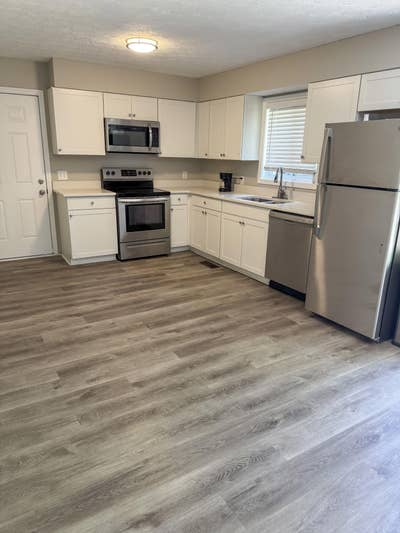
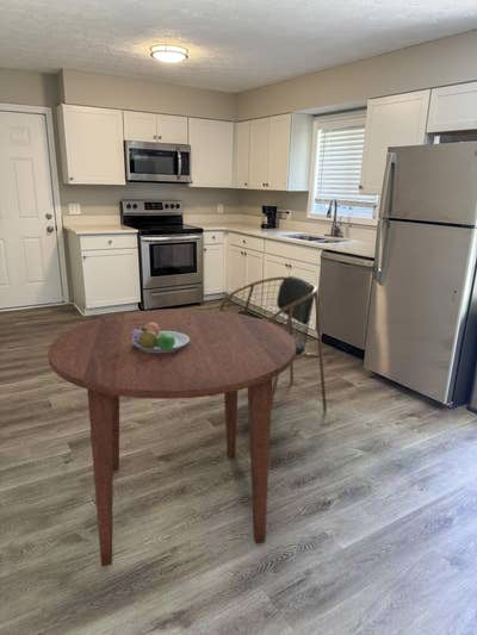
+ dining chair [218,275,328,413]
+ fruit bowl [131,322,190,353]
+ dining table [48,307,296,567]
